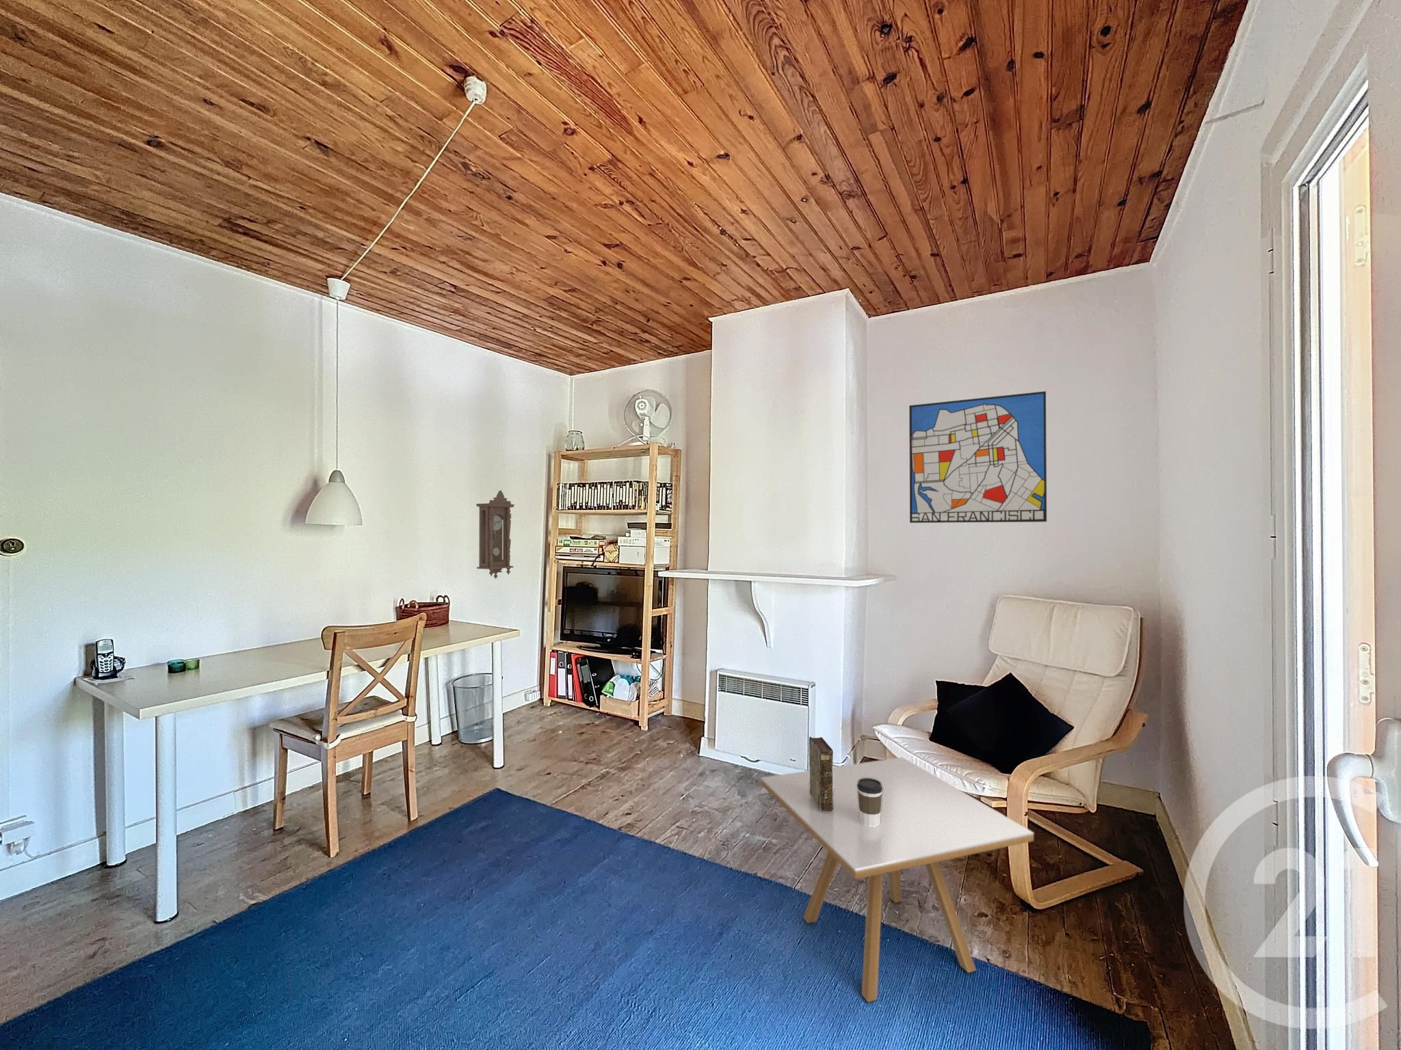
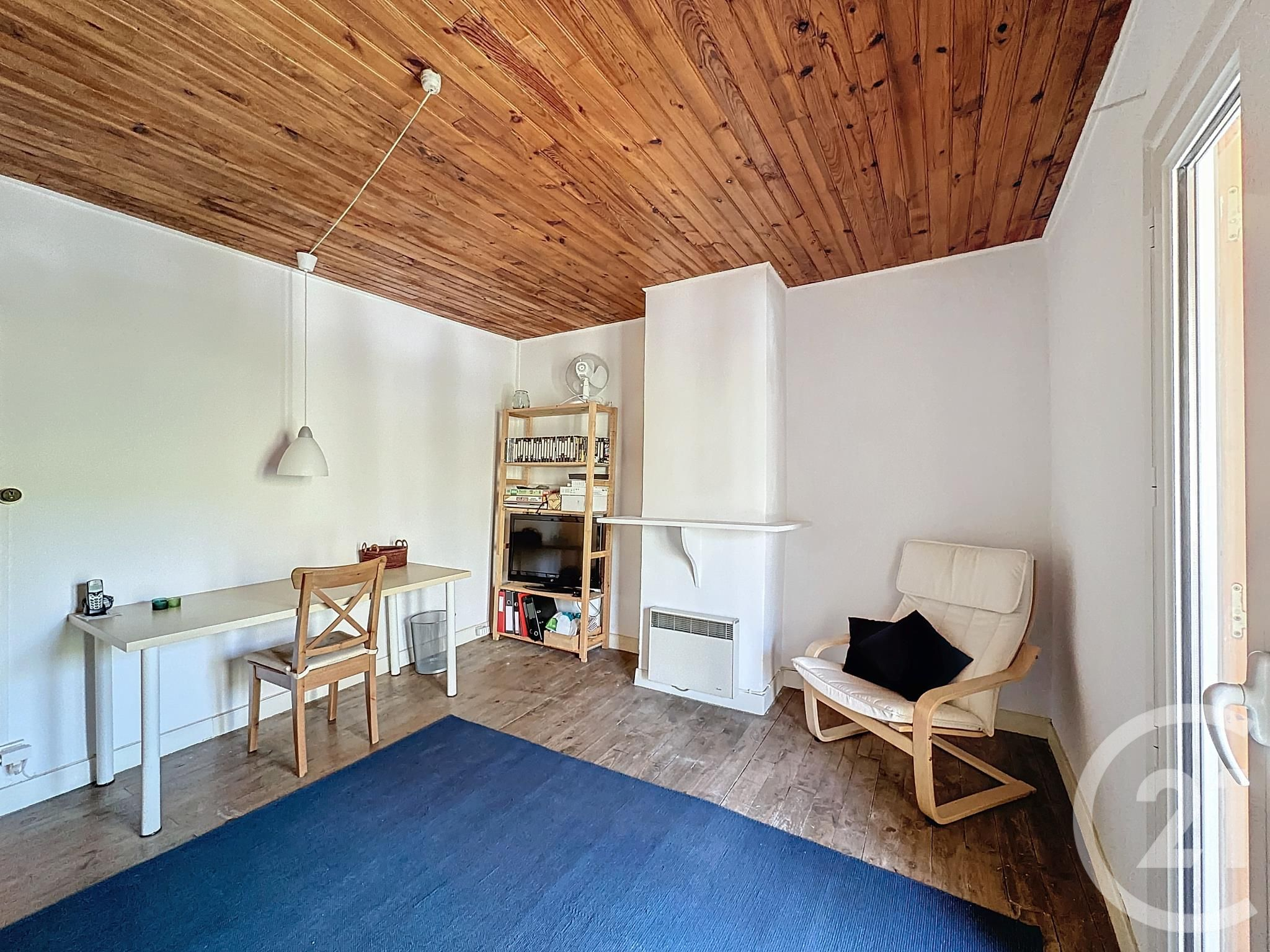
- pendulum clock [475,490,515,579]
- book [809,737,834,812]
- coffee cup [856,778,884,827]
- wall art [909,390,1047,524]
- side table [760,757,1035,1003]
